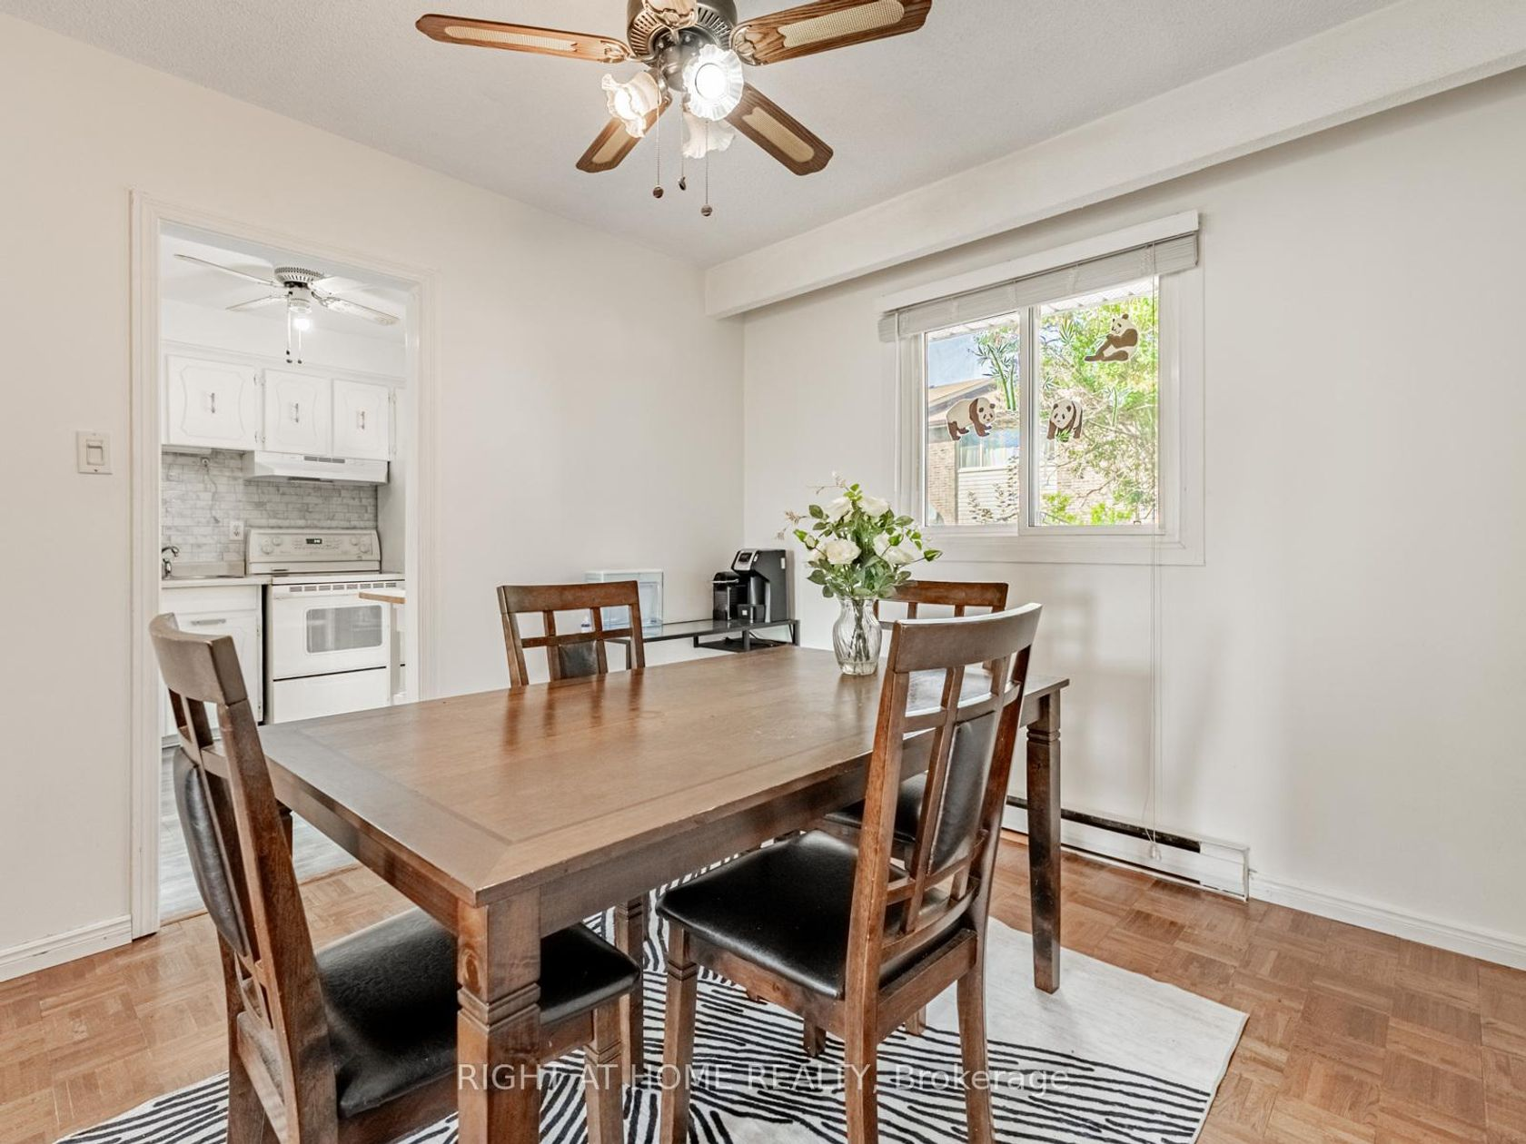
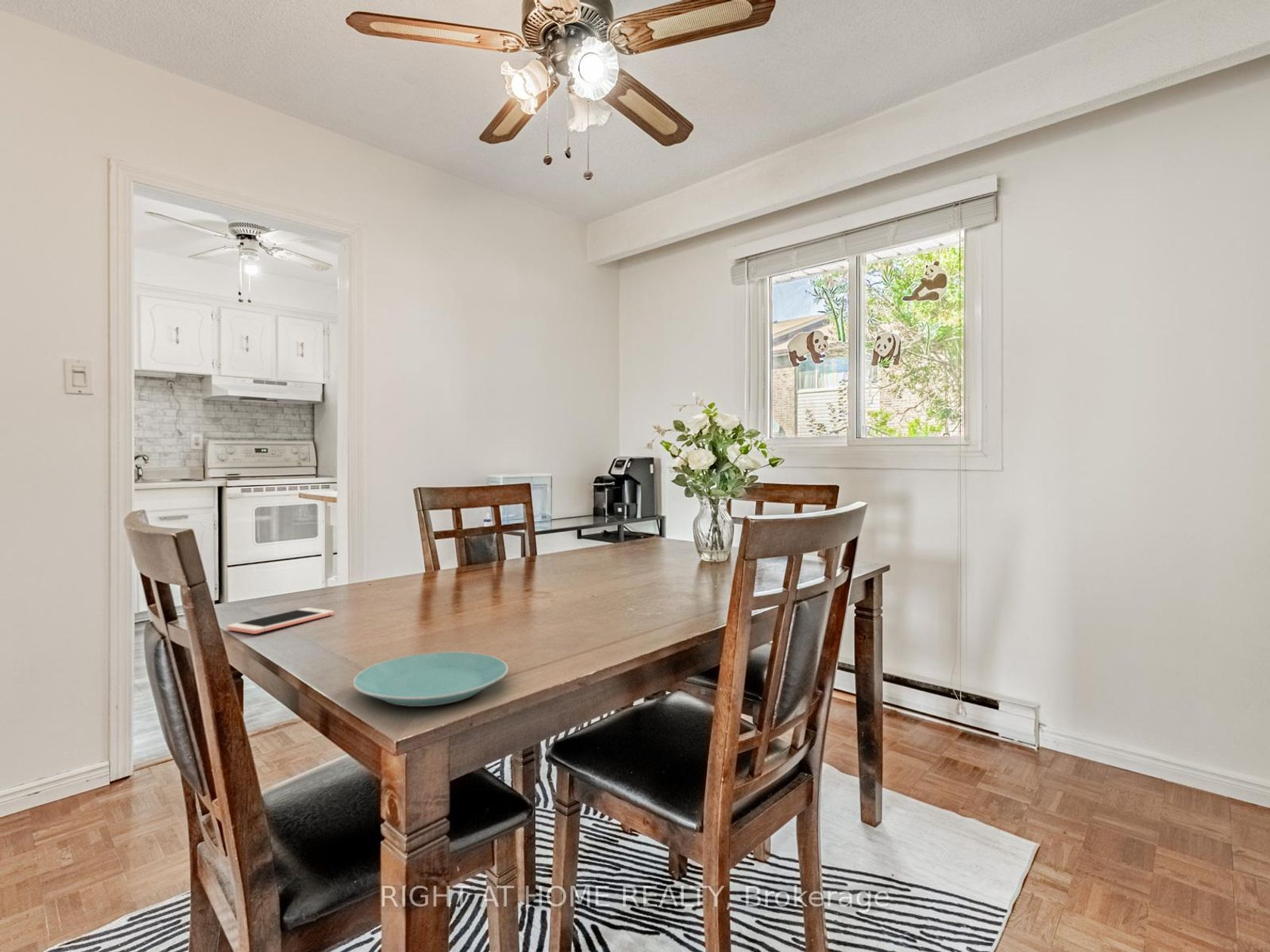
+ plate [352,651,510,707]
+ cell phone [226,607,335,635]
